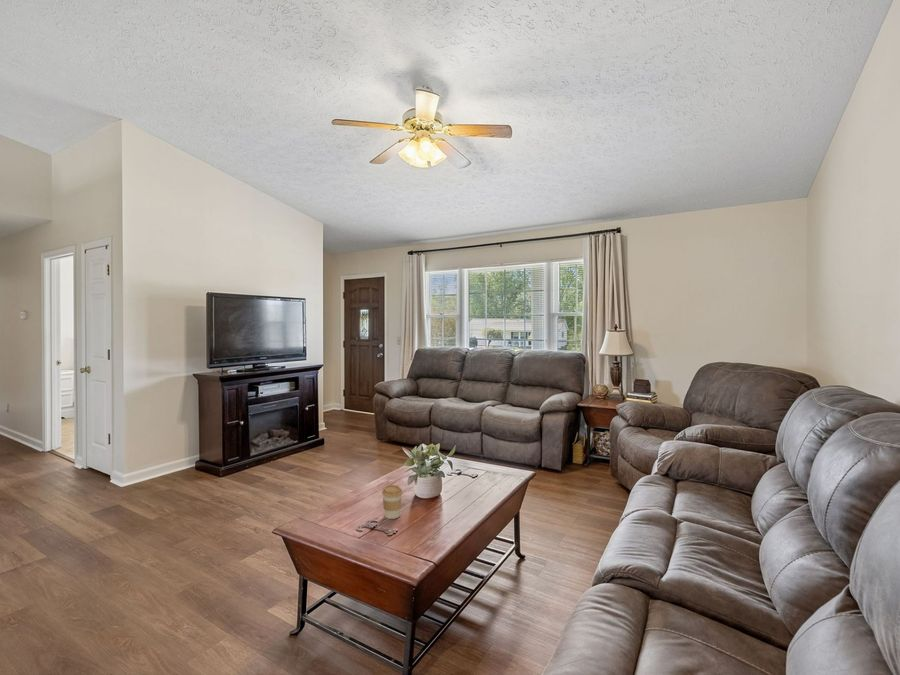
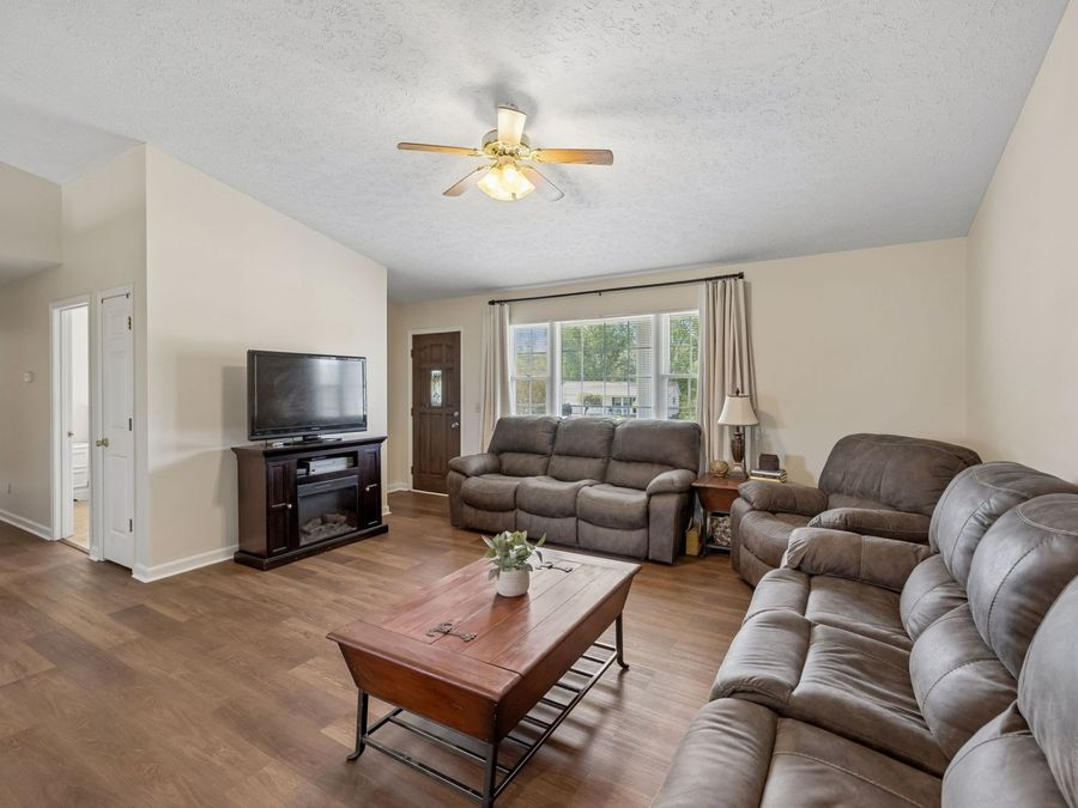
- coffee cup [381,484,404,520]
